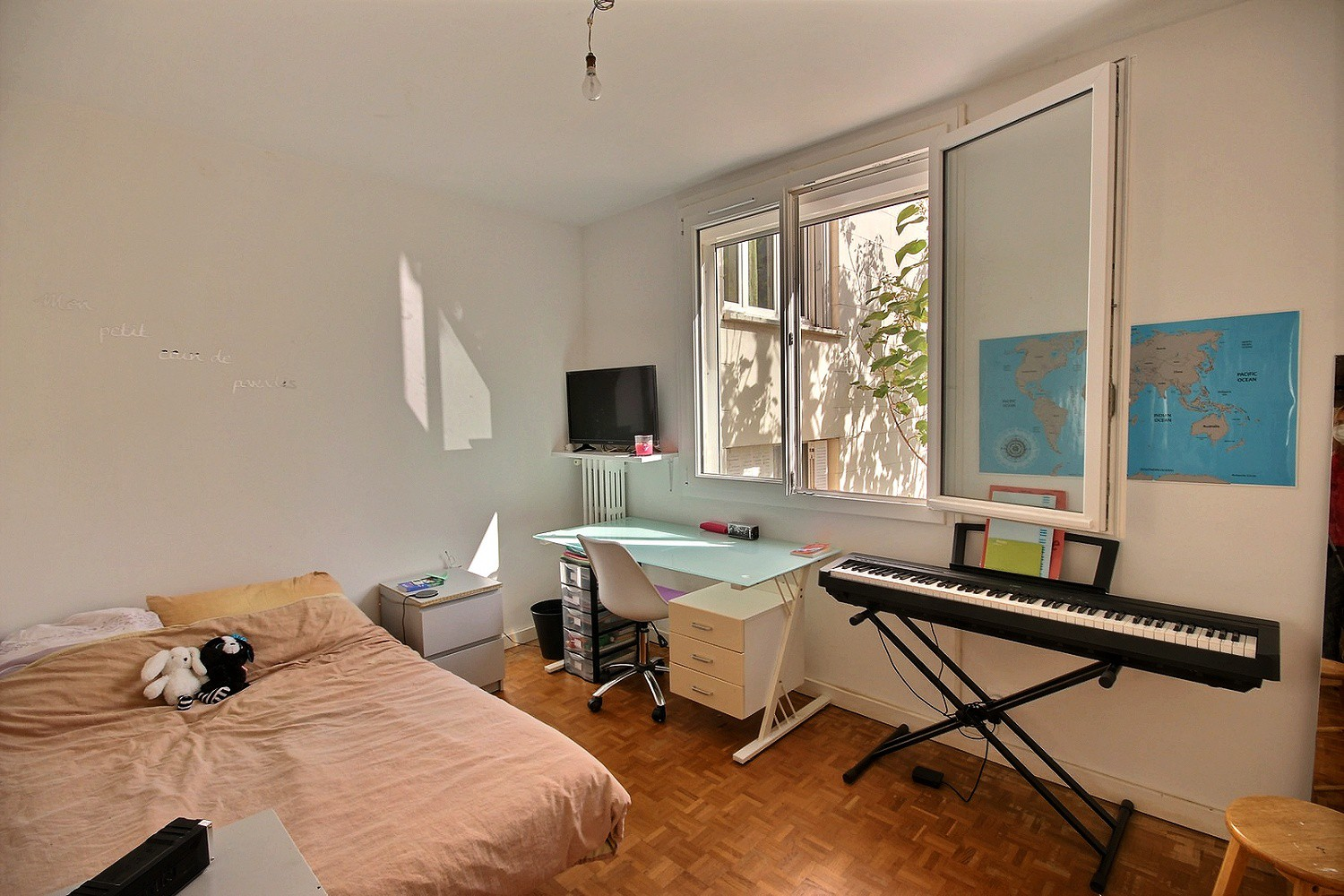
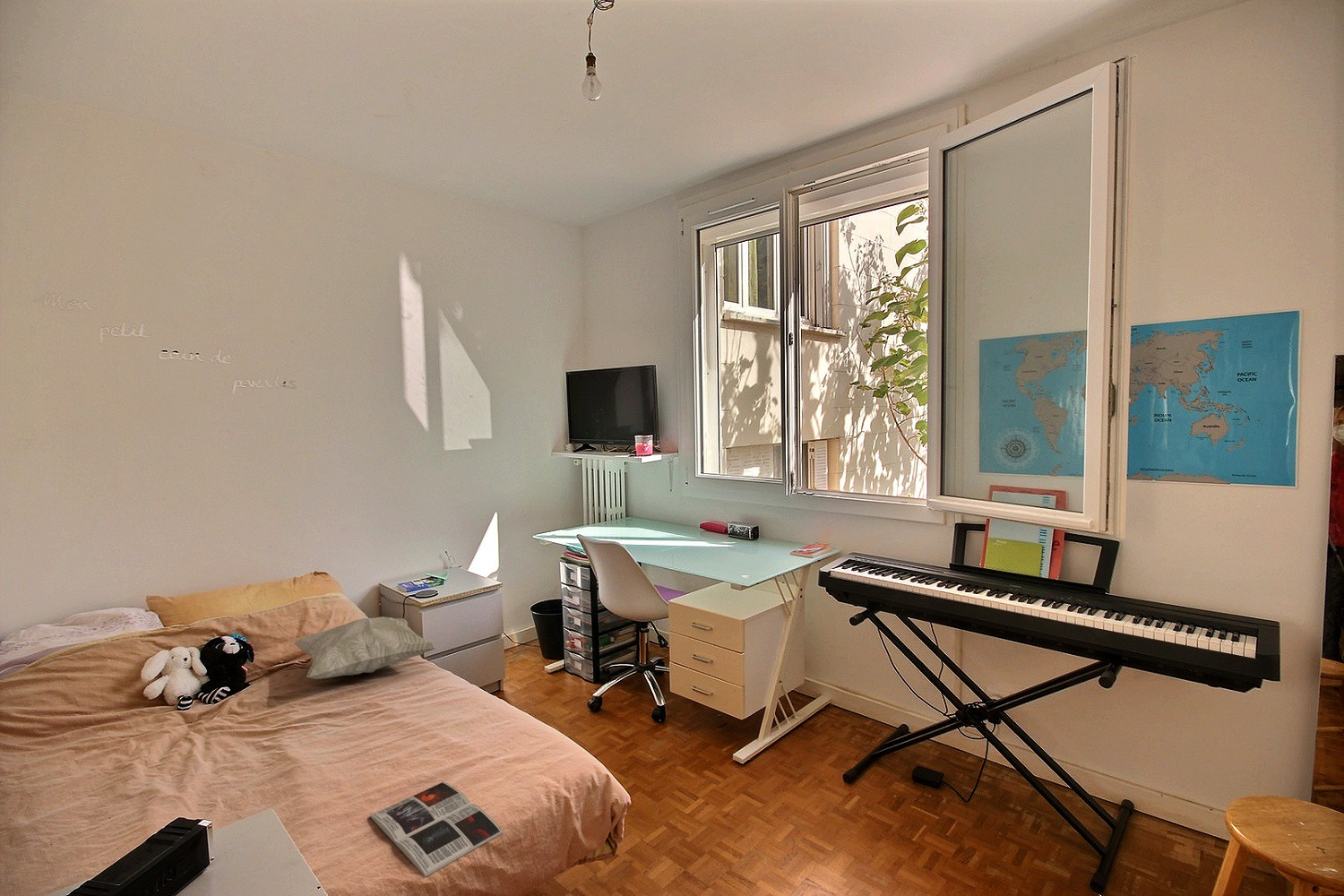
+ magazine [369,781,504,877]
+ decorative pillow [293,616,436,680]
